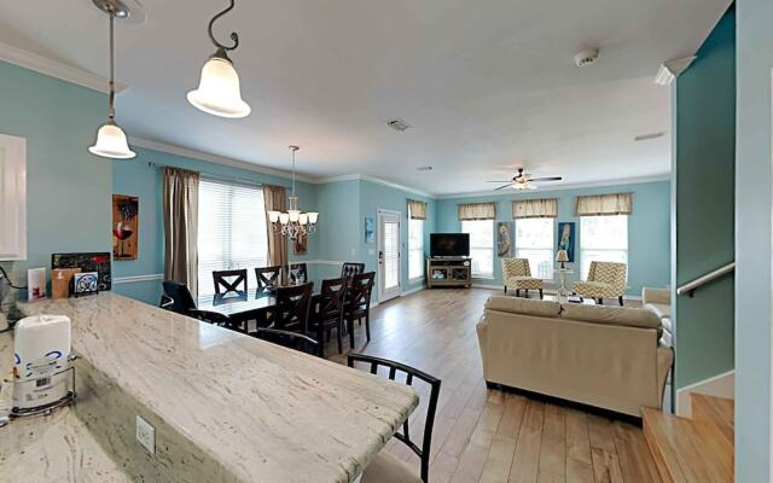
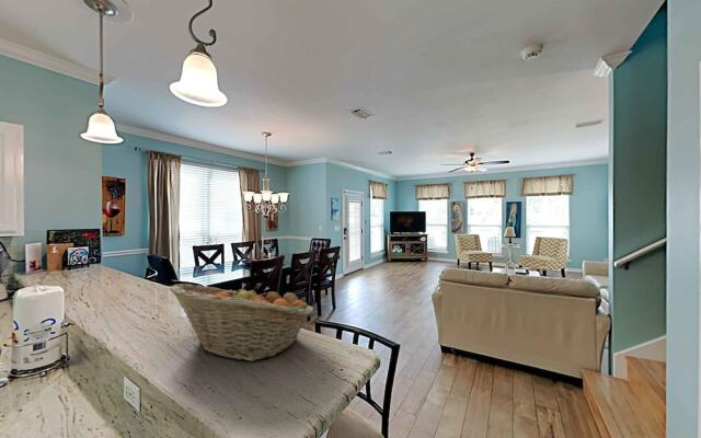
+ fruit basket [168,281,315,362]
